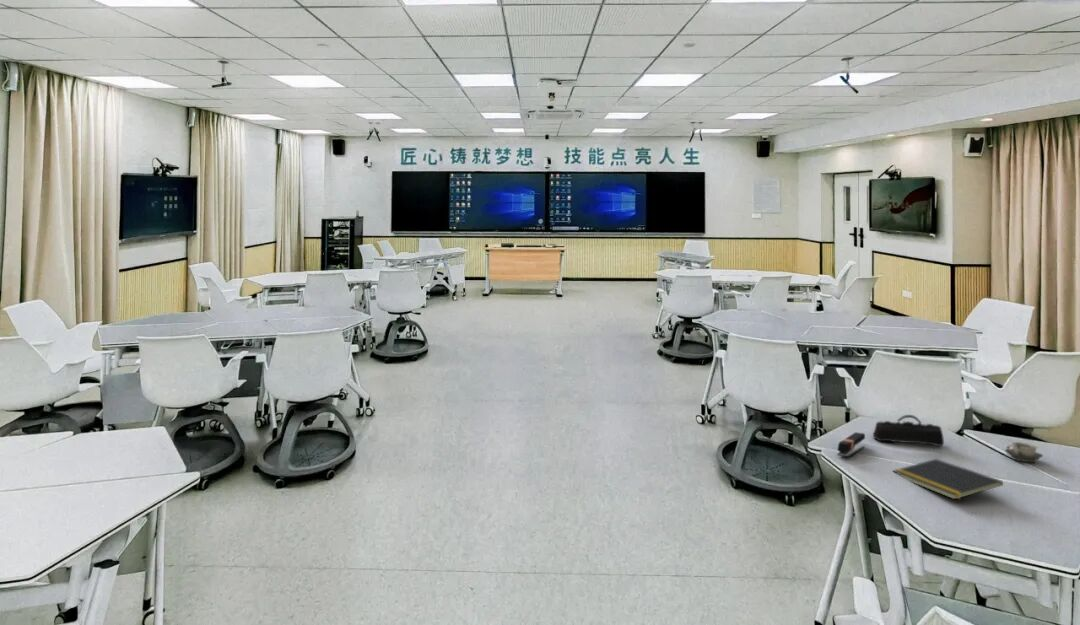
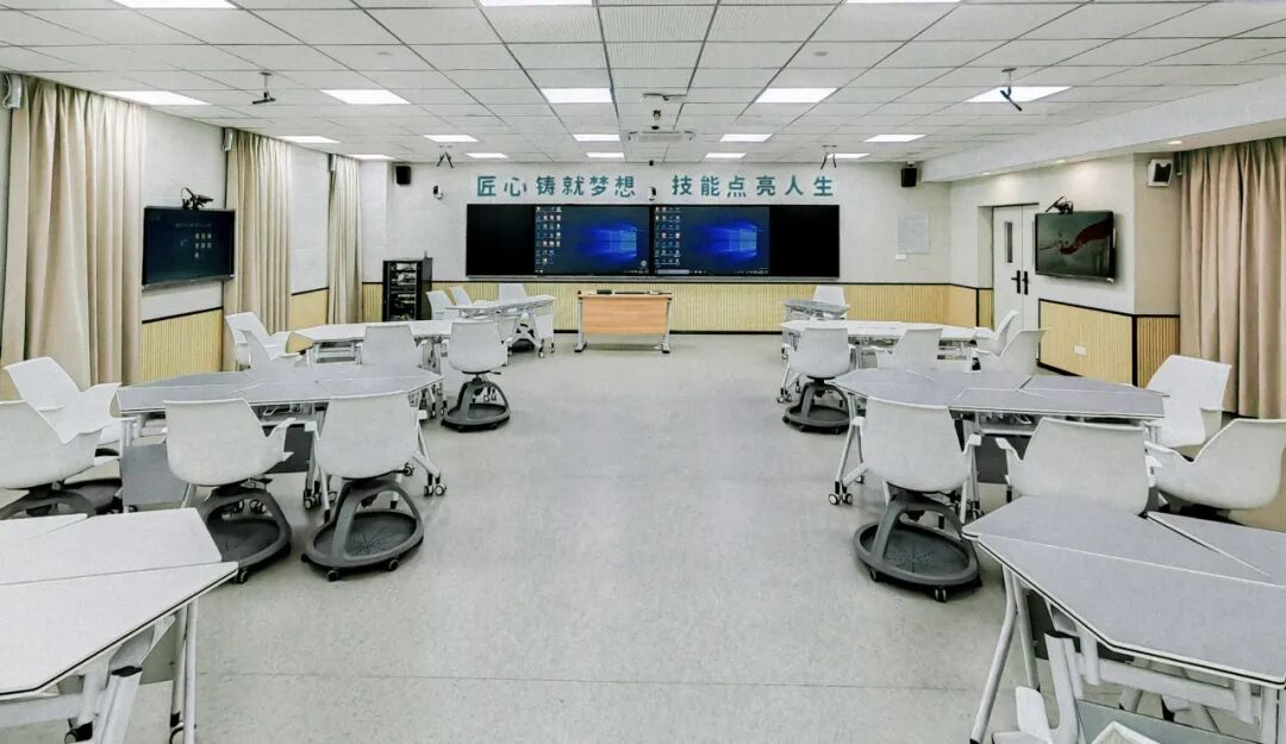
- pencil case [872,414,945,447]
- cup [1004,441,1044,463]
- stapler [836,431,866,458]
- notepad [892,458,1004,500]
